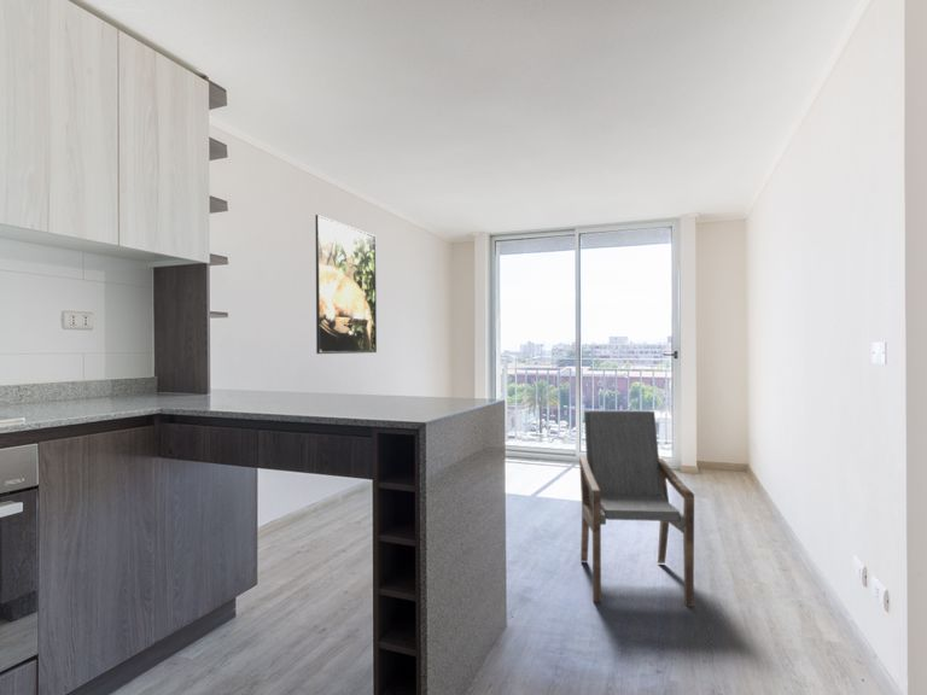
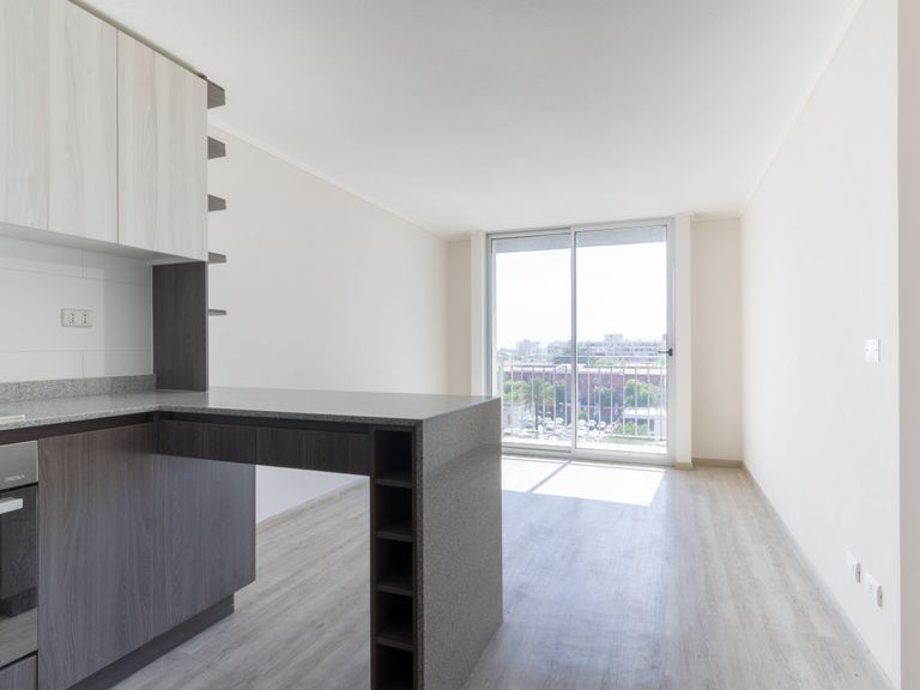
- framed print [314,214,378,355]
- armchair [578,409,695,608]
